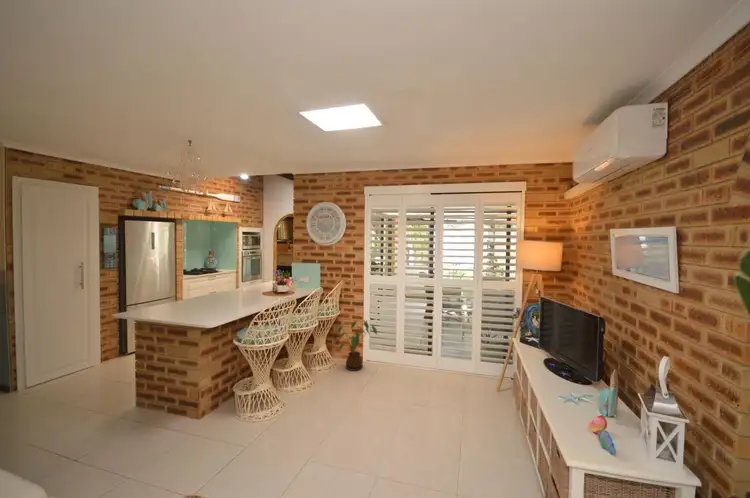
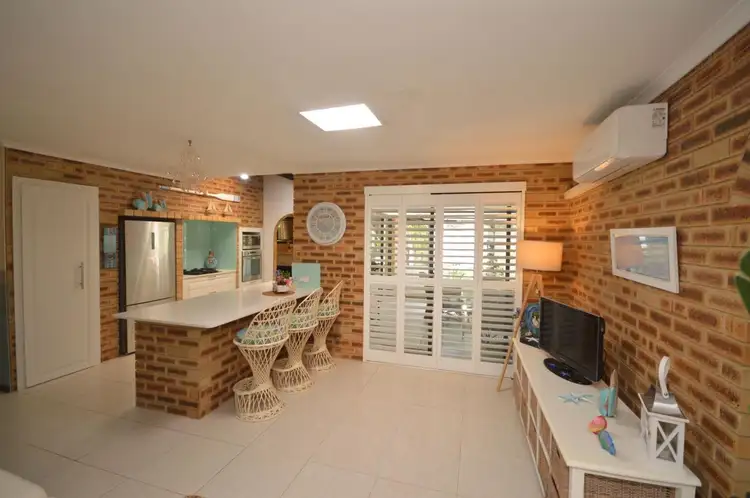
- house plant [337,319,378,372]
